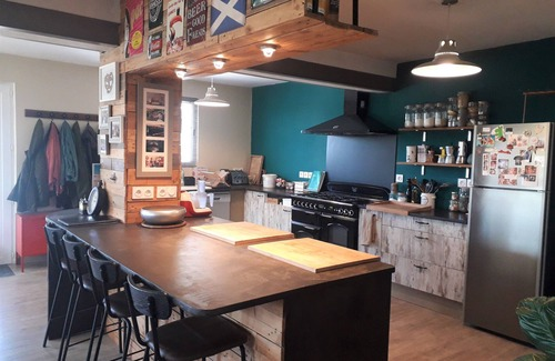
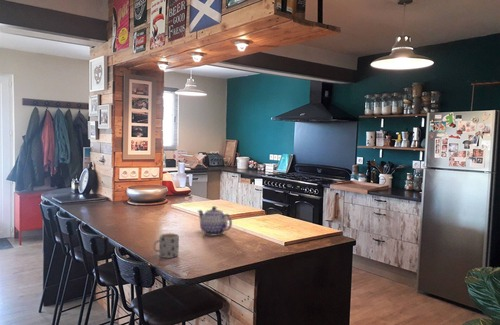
+ mug [152,232,180,259]
+ teapot [197,205,233,236]
